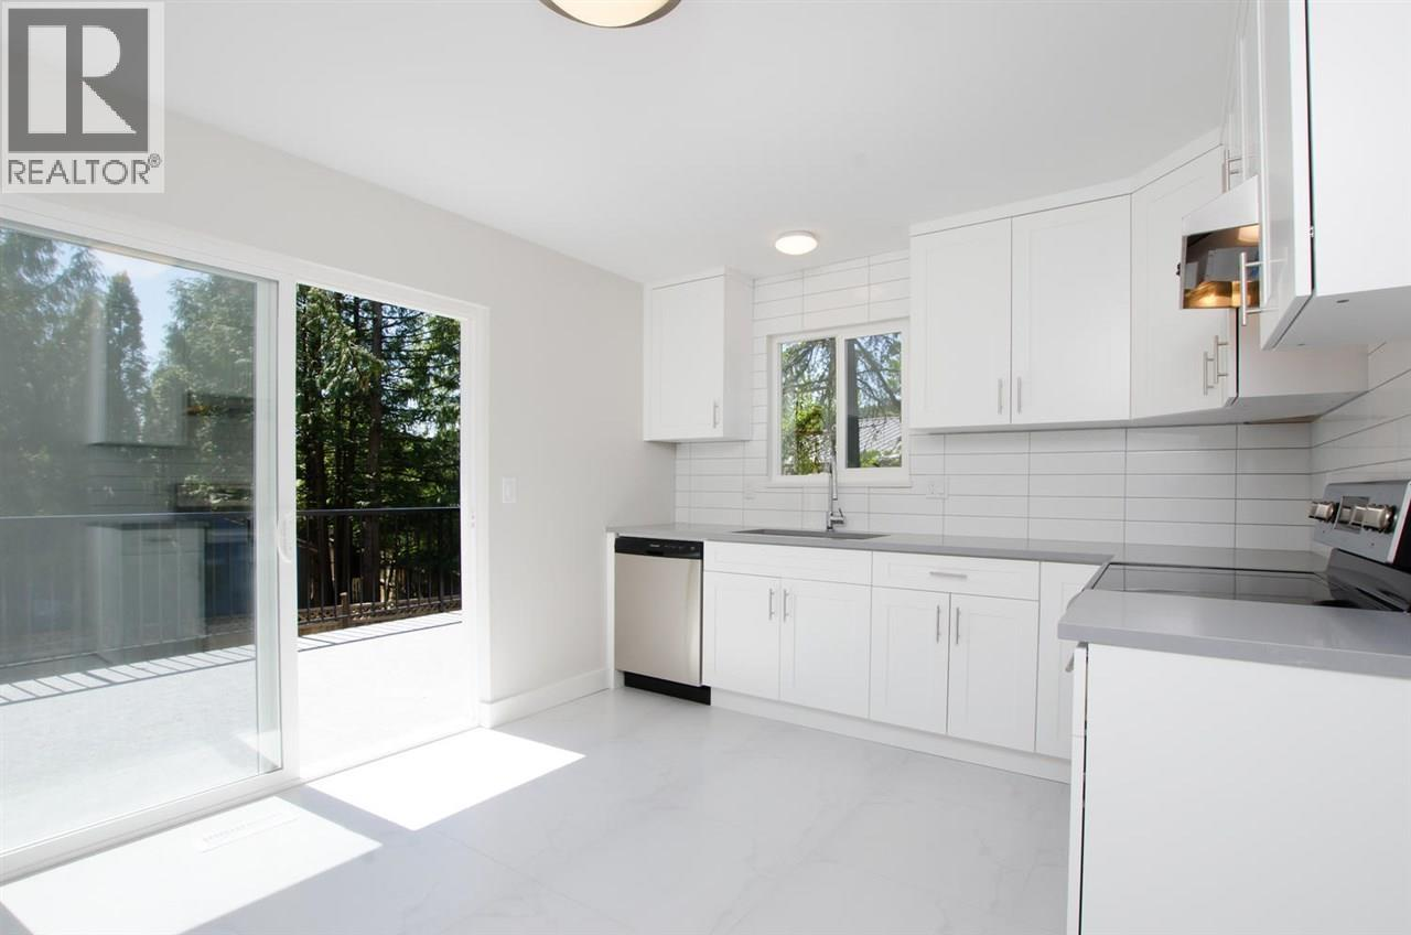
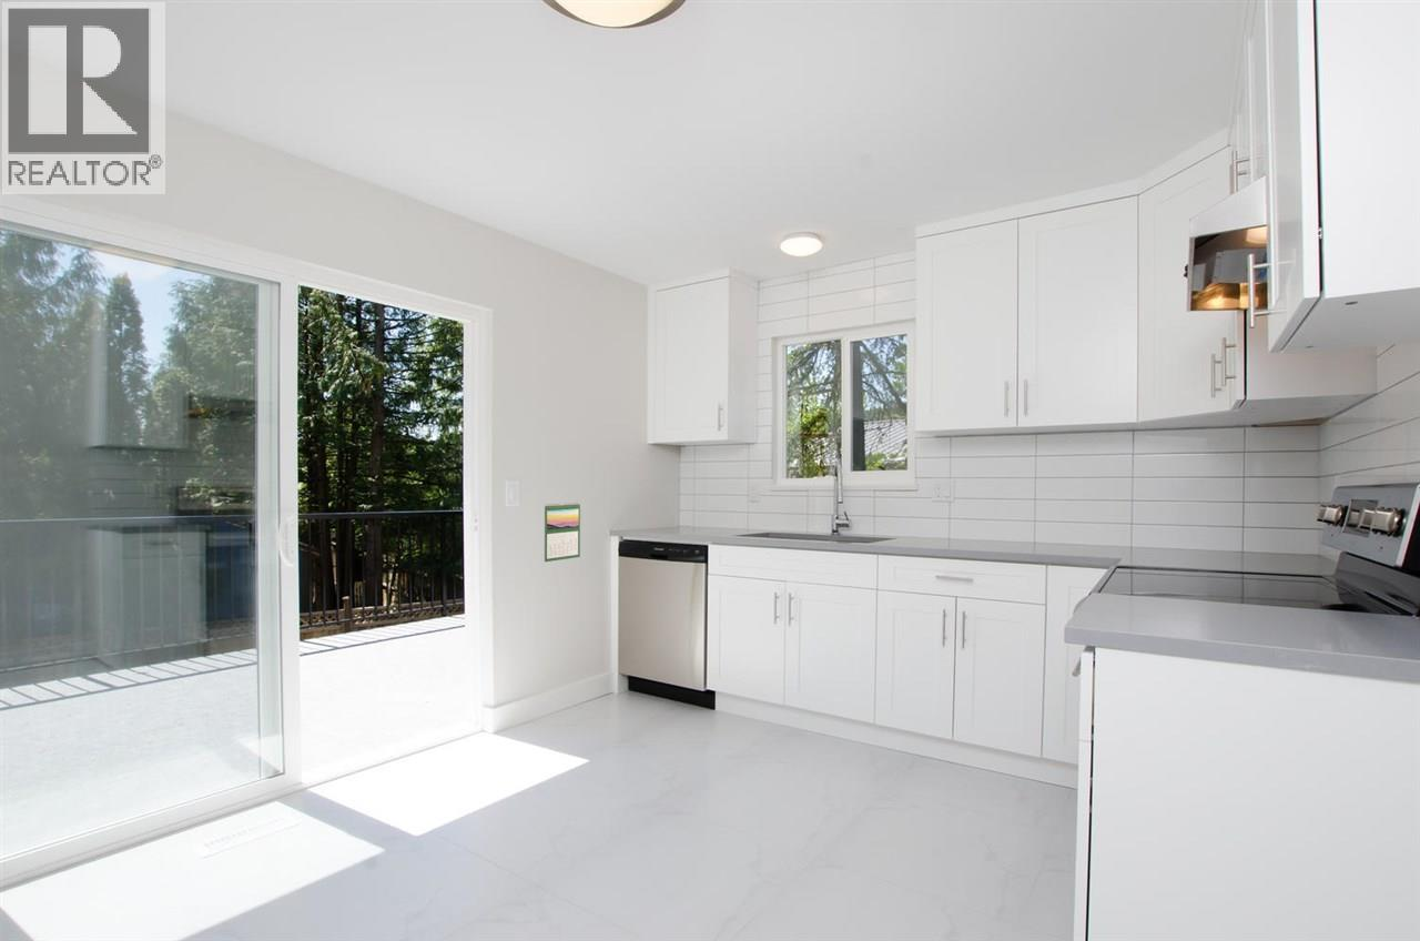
+ calendar [544,502,581,563]
